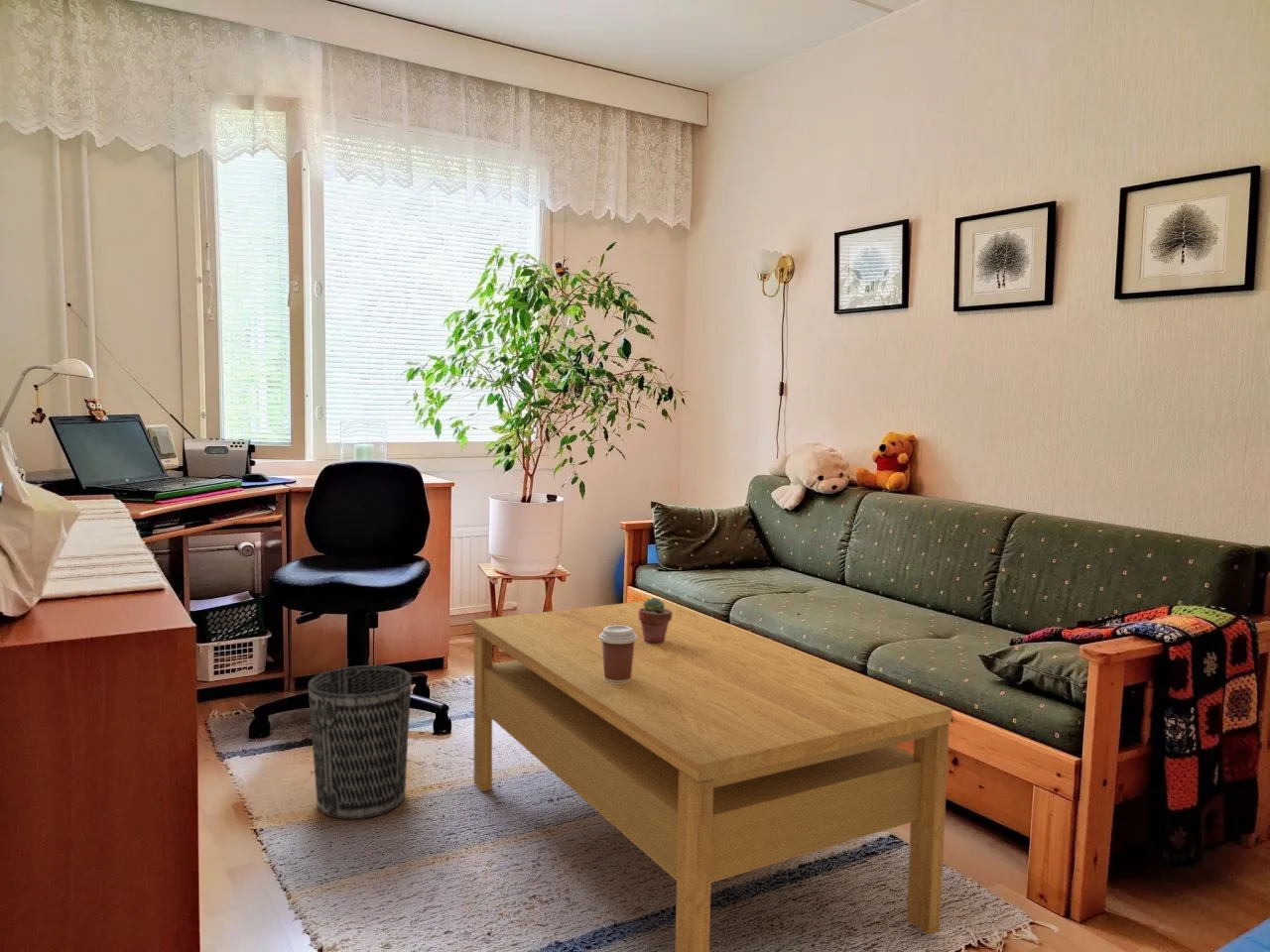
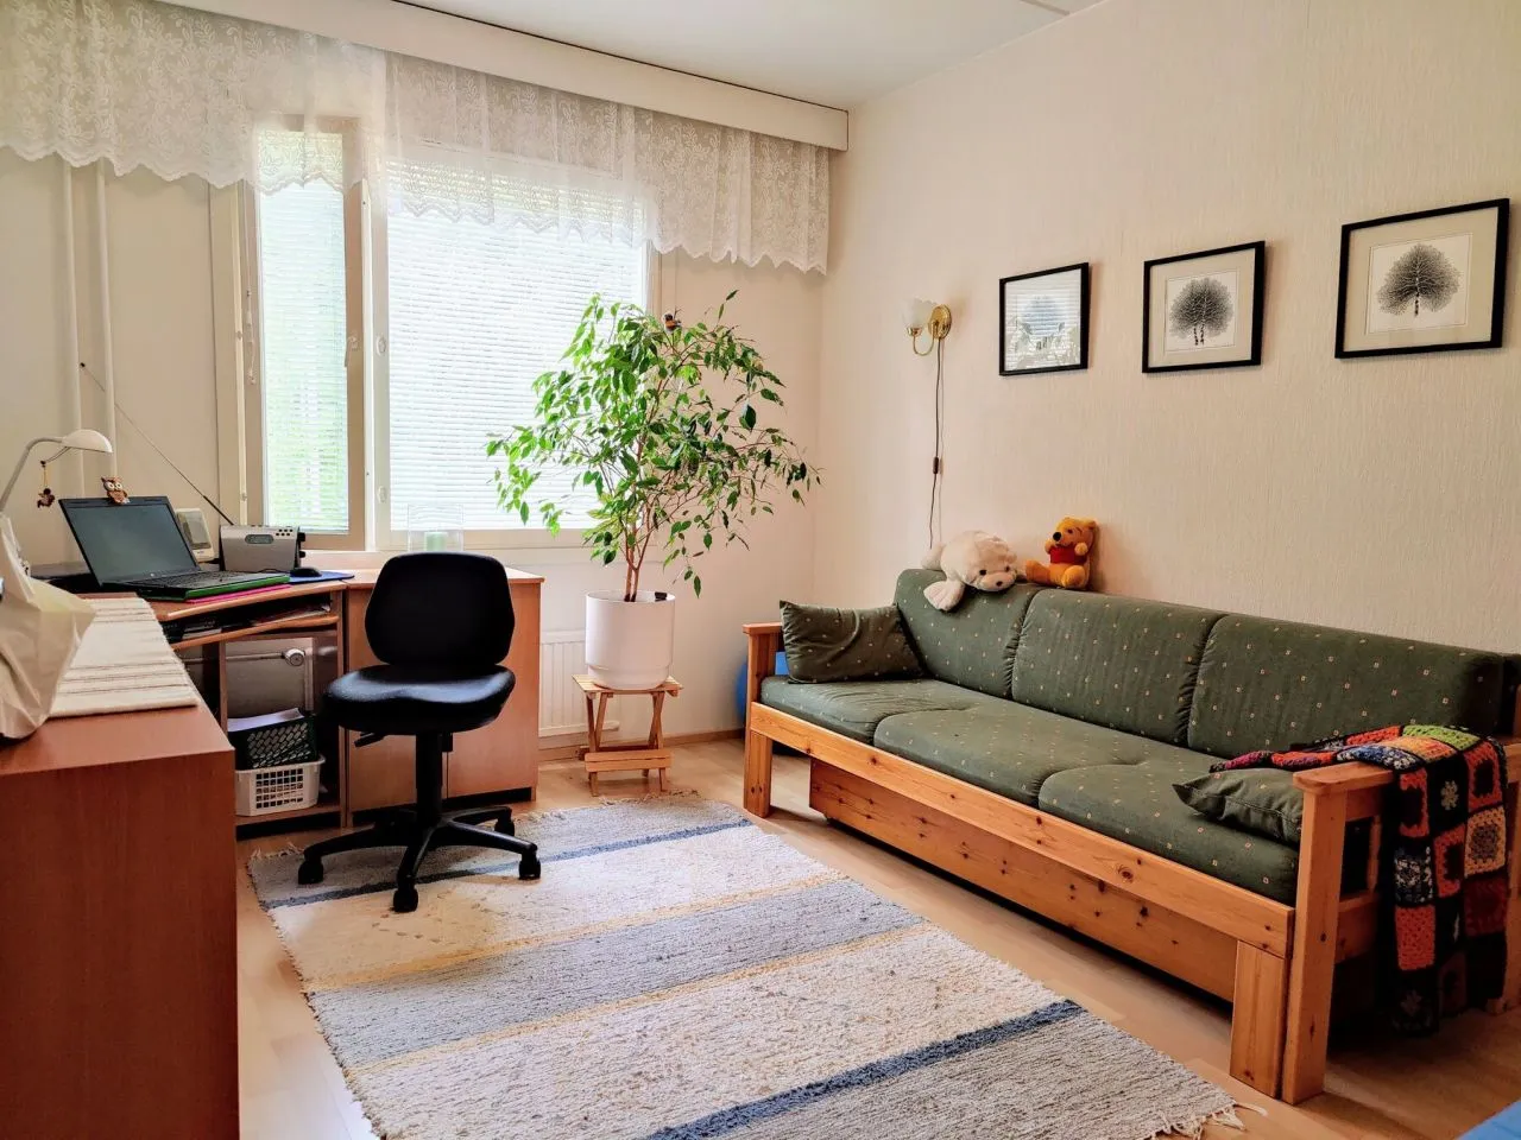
- coffee table [471,598,953,952]
- potted succulent [639,596,673,644]
- wastebasket [308,664,413,820]
- coffee cup [599,625,638,683]
